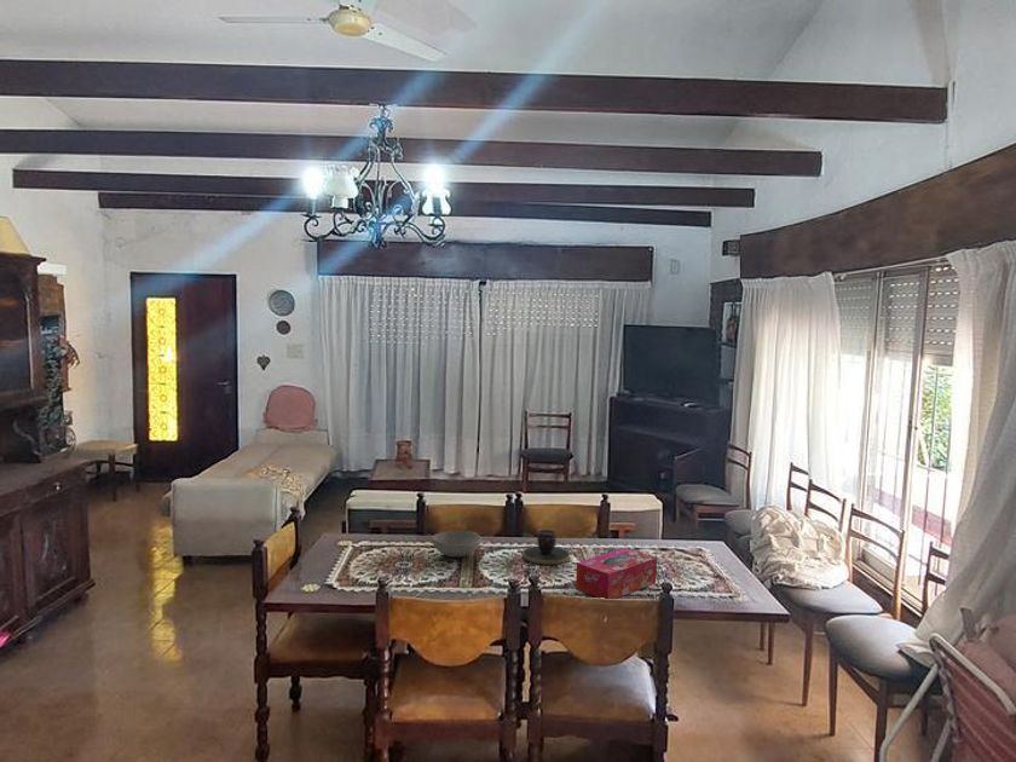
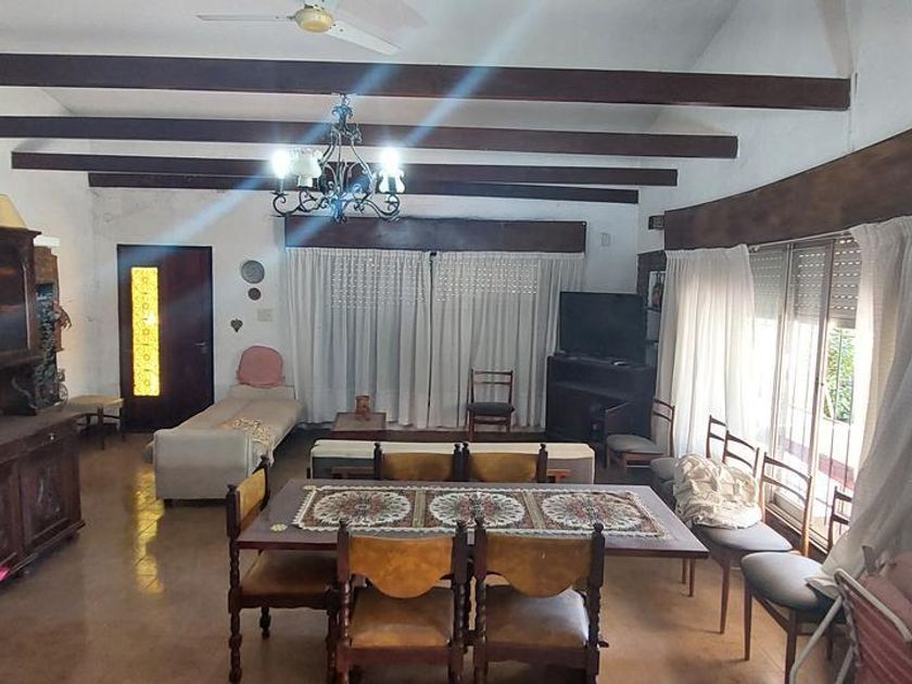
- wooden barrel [521,529,571,566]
- tissue box [575,547,658,600]
- bowl [431,530,483,559]
